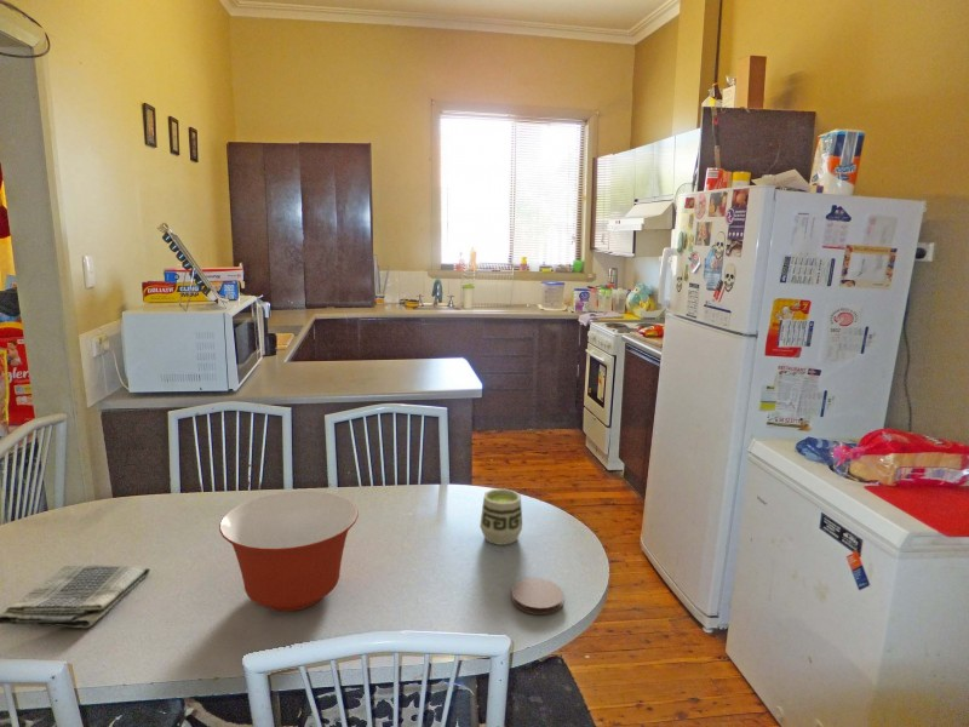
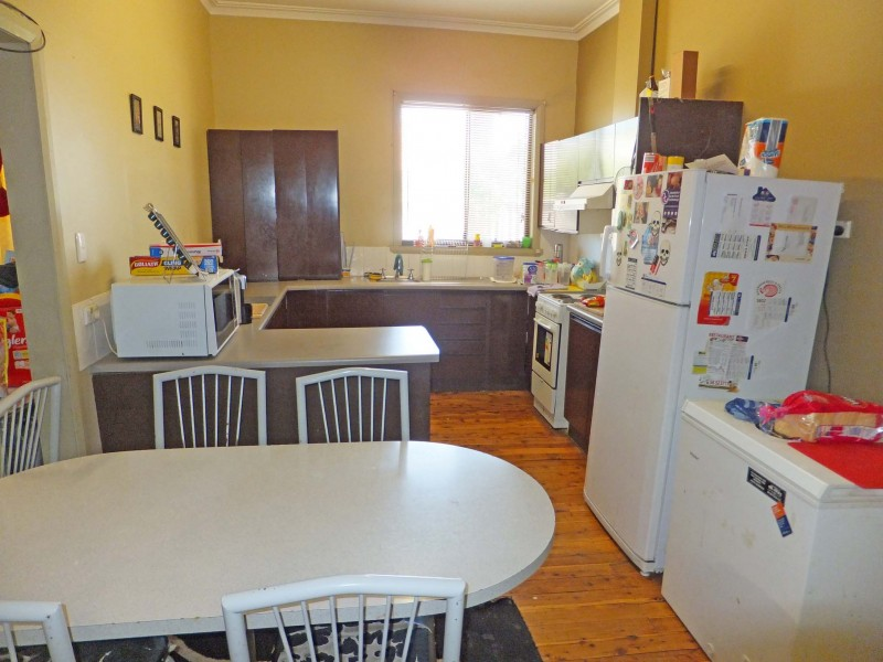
- mixing bowl [218,490,360,612]
- coaster [510,577,566,616]
- cup [478,487,523,546]
- dish towel [0,565,151,629]
